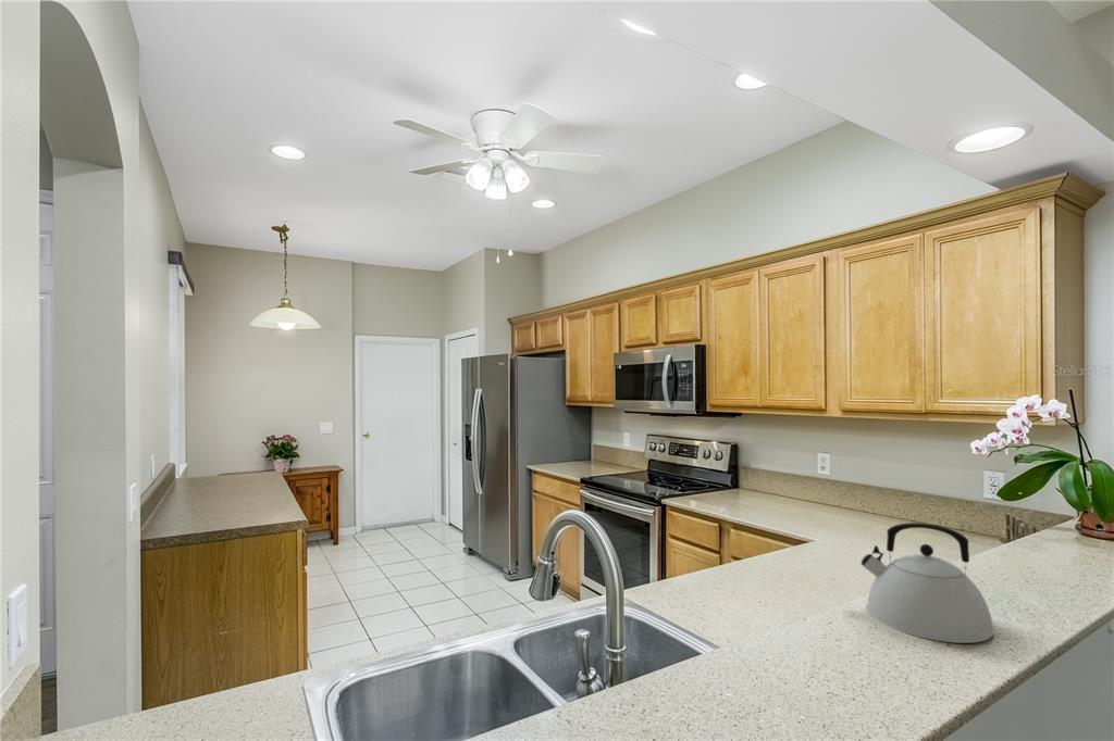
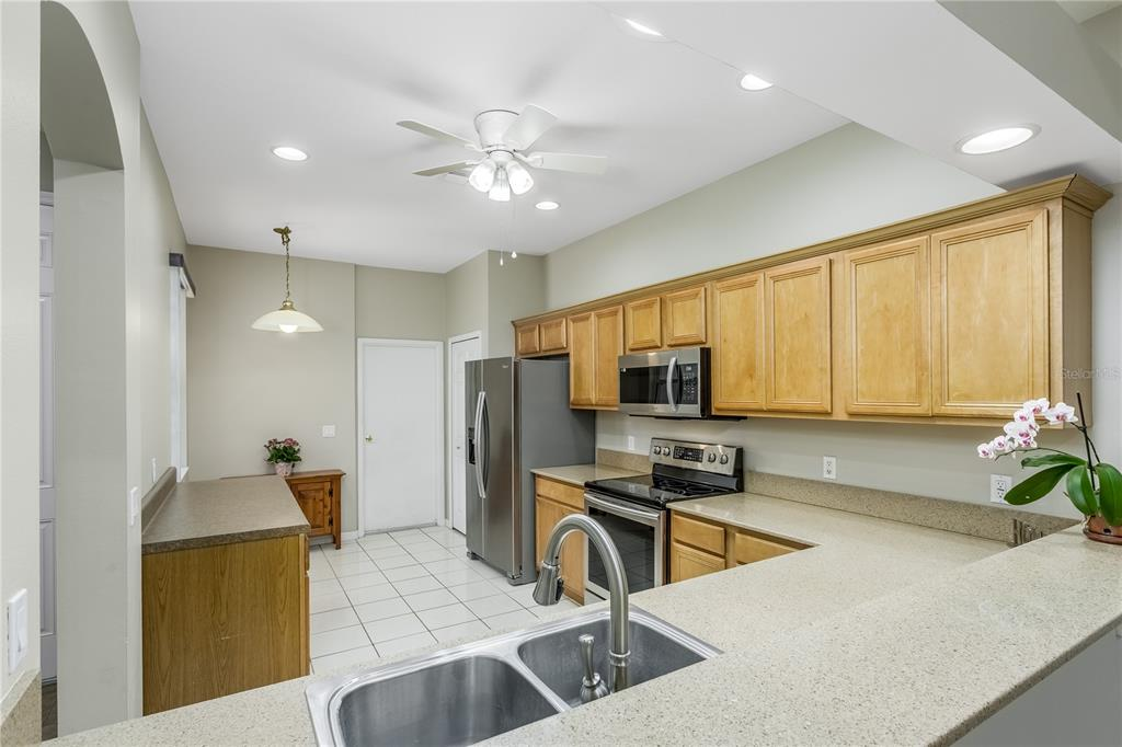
- kettle [861,522,995,644]
